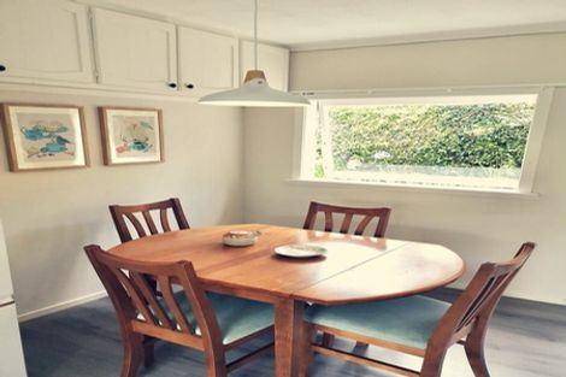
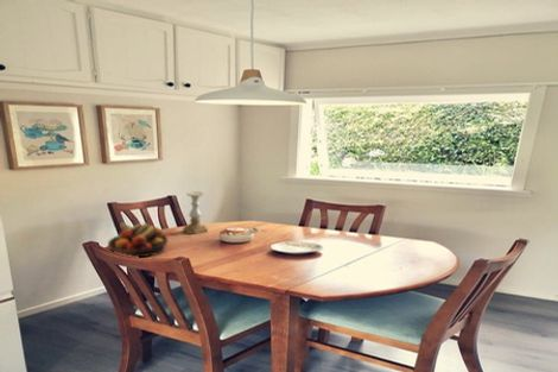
+ candle holder [182,190,209,235]
+ fruit bowl [107,221,170,259]
